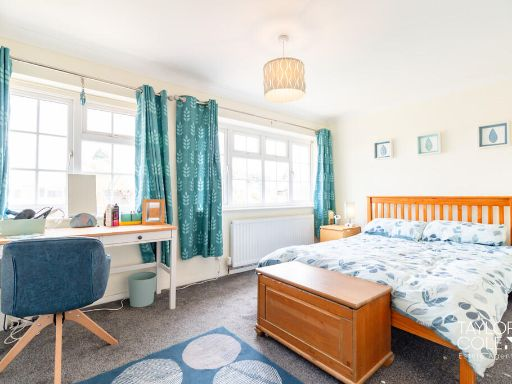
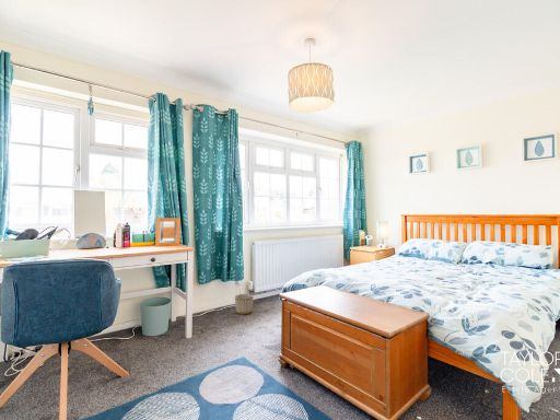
+ planter [234,293,255,315]
